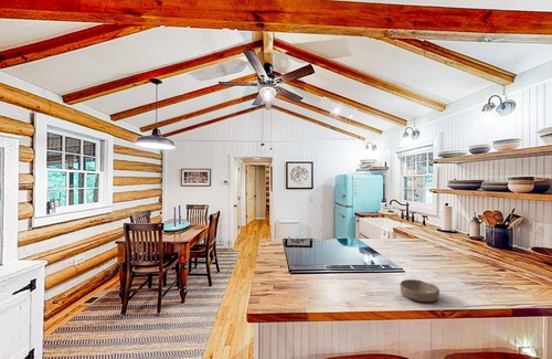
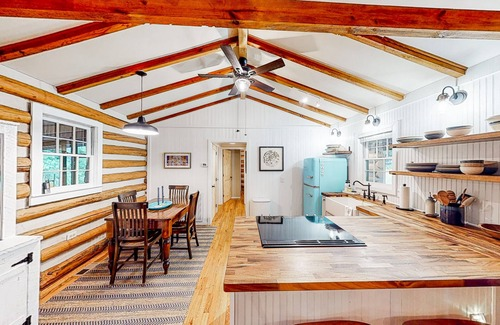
- bowl [399,278,440,303]
